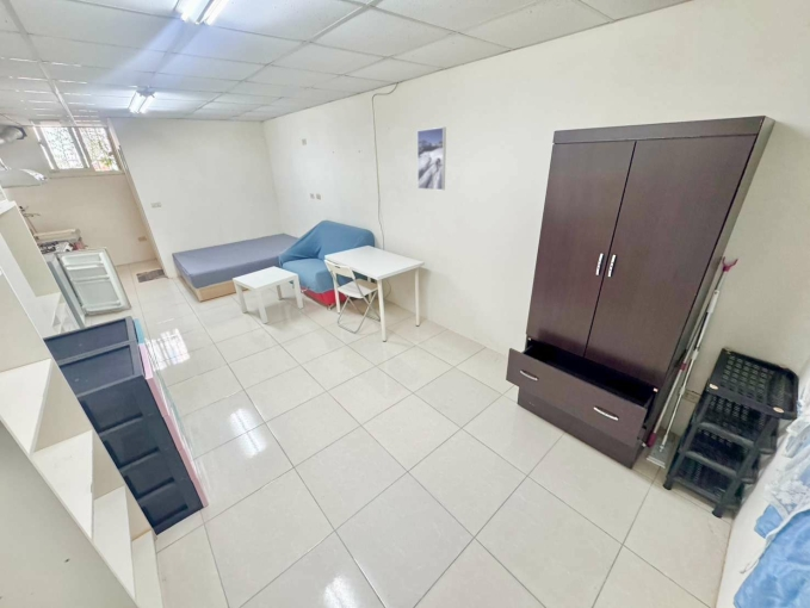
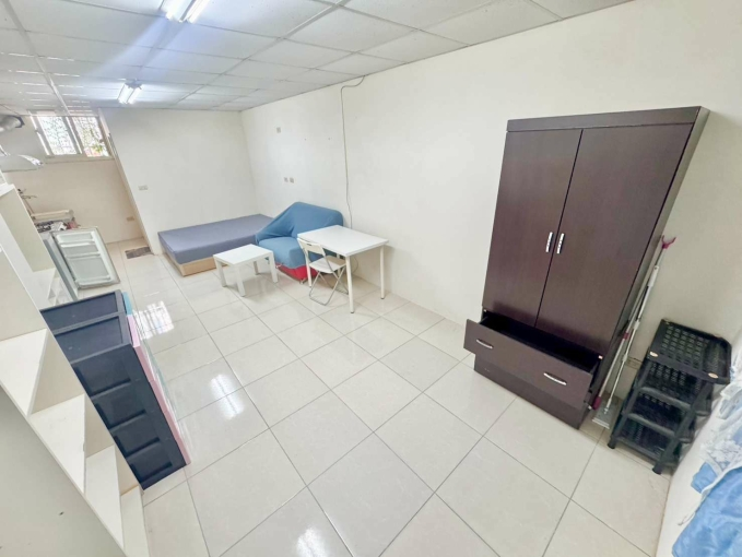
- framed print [416,126,447,191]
